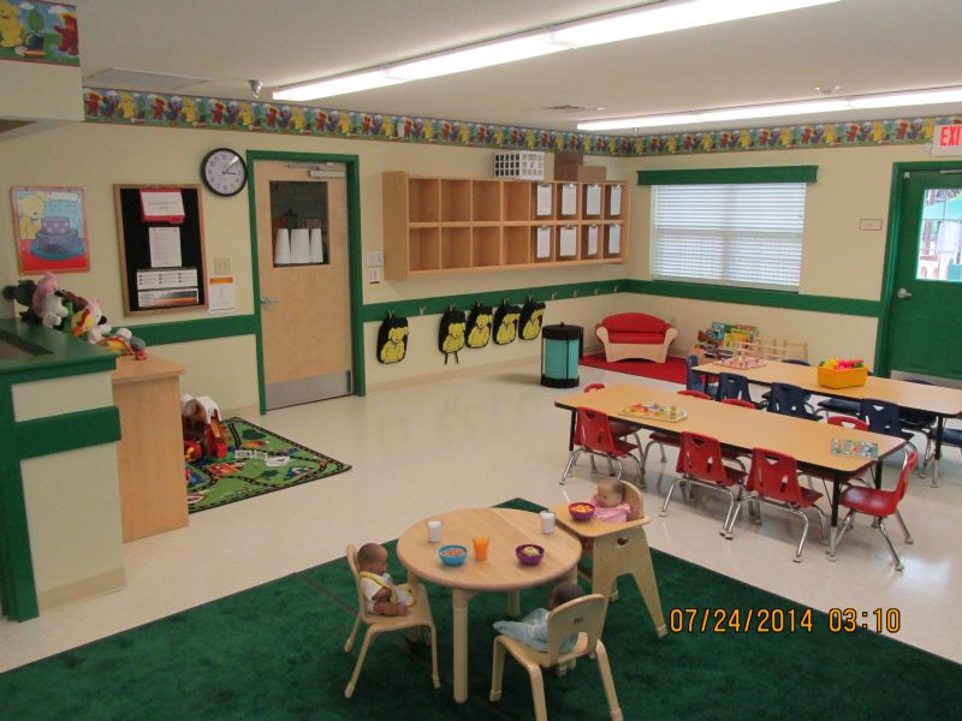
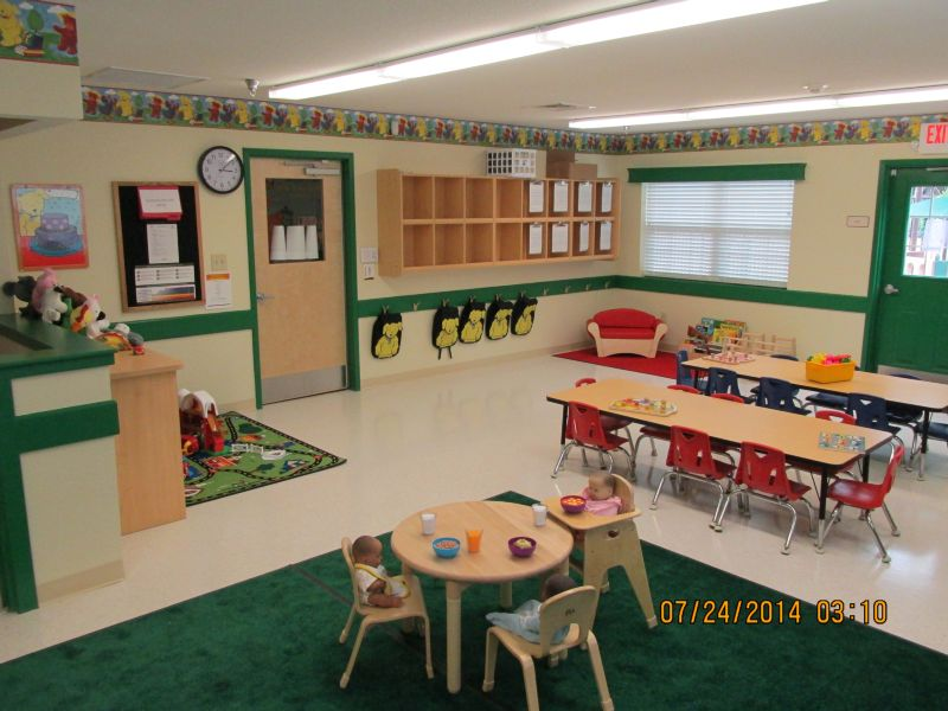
- lantern [540,321,586,389]
